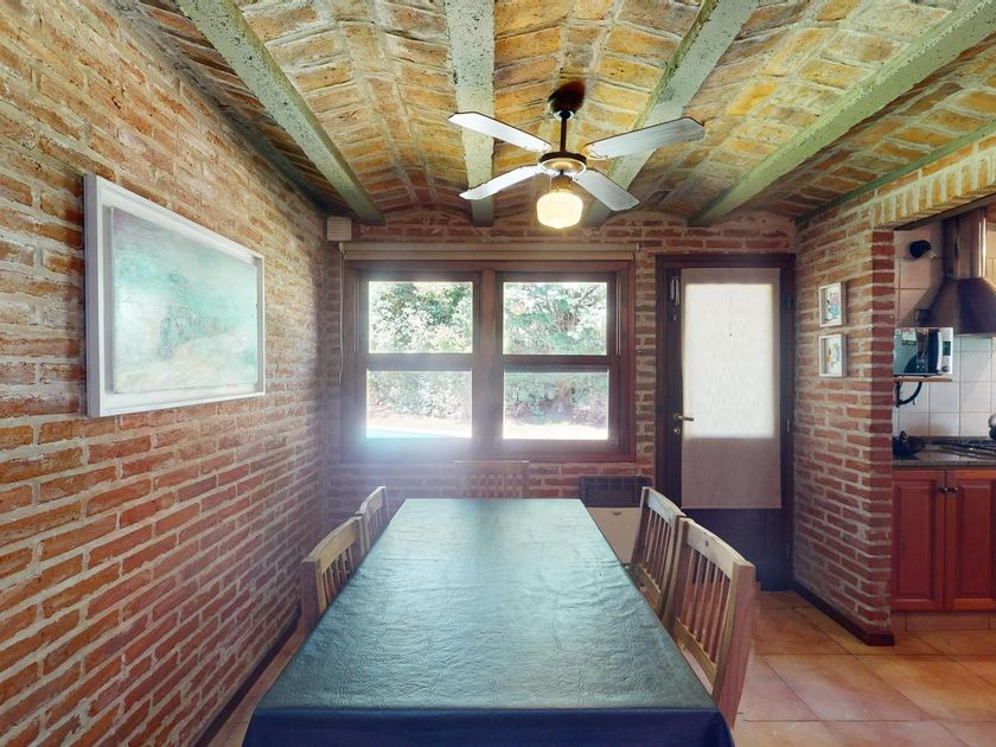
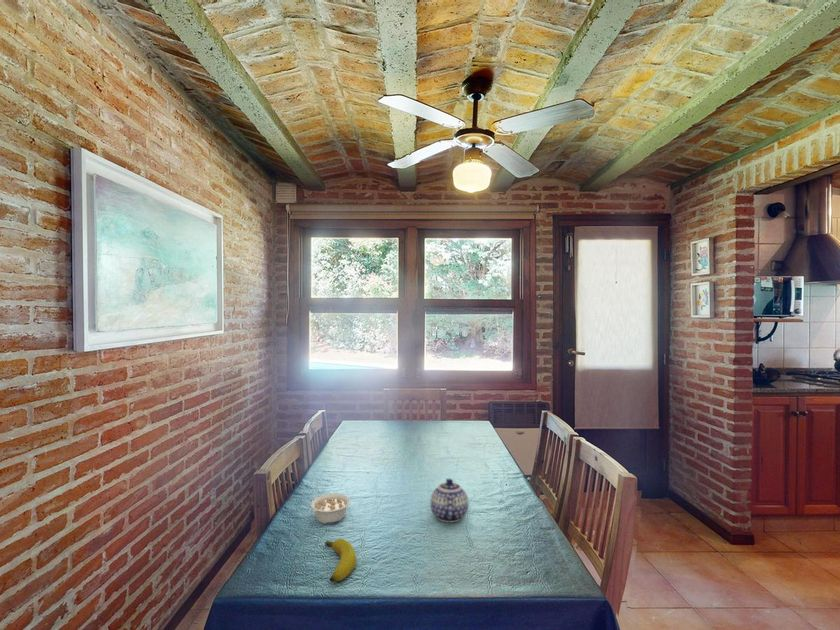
+ legume [309,492,351,525]
+ teapot [430,477,469,523]
+ banana [324,538,357,583]
